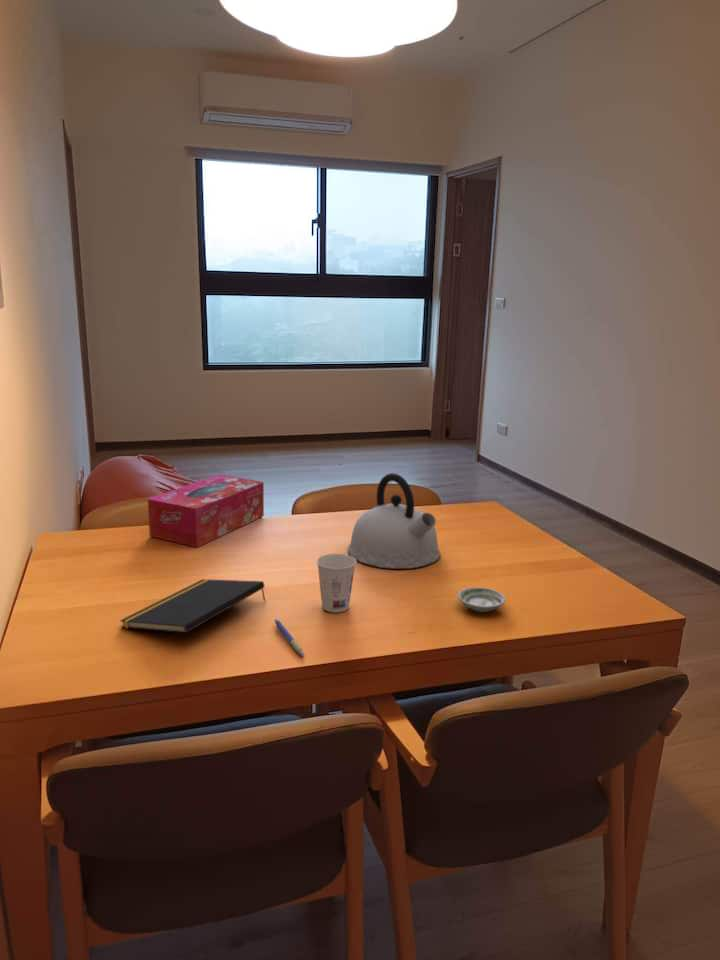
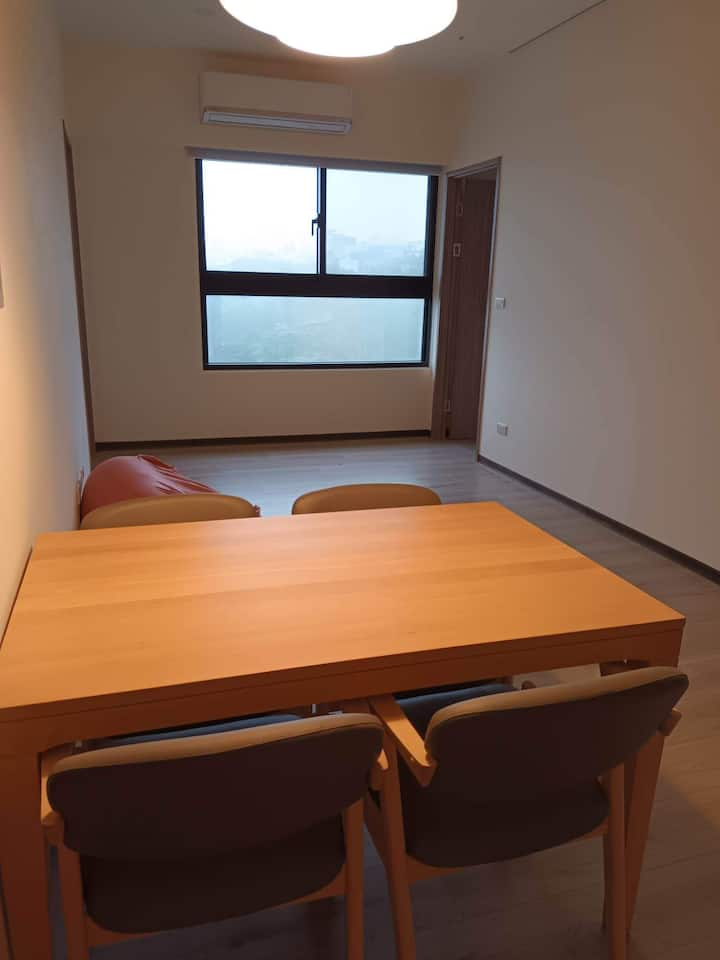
- tissue box [147,473,265,548]
- cup [316,553,357,613]
- saucer [457,586,506,613]
- kettle [347,472,441,570]
- notepad [119,578,267,634]
- pen [274,618,305,657]
